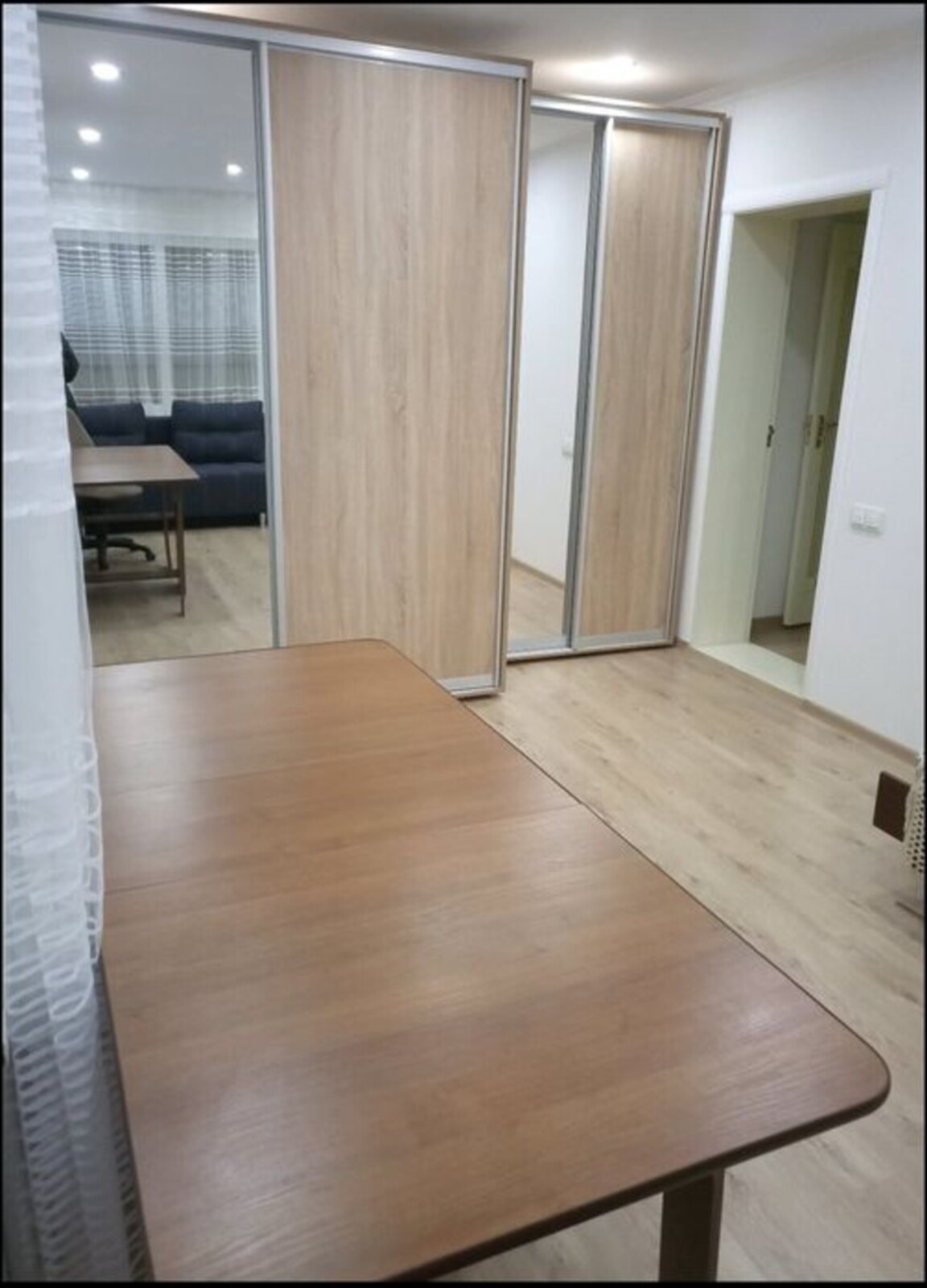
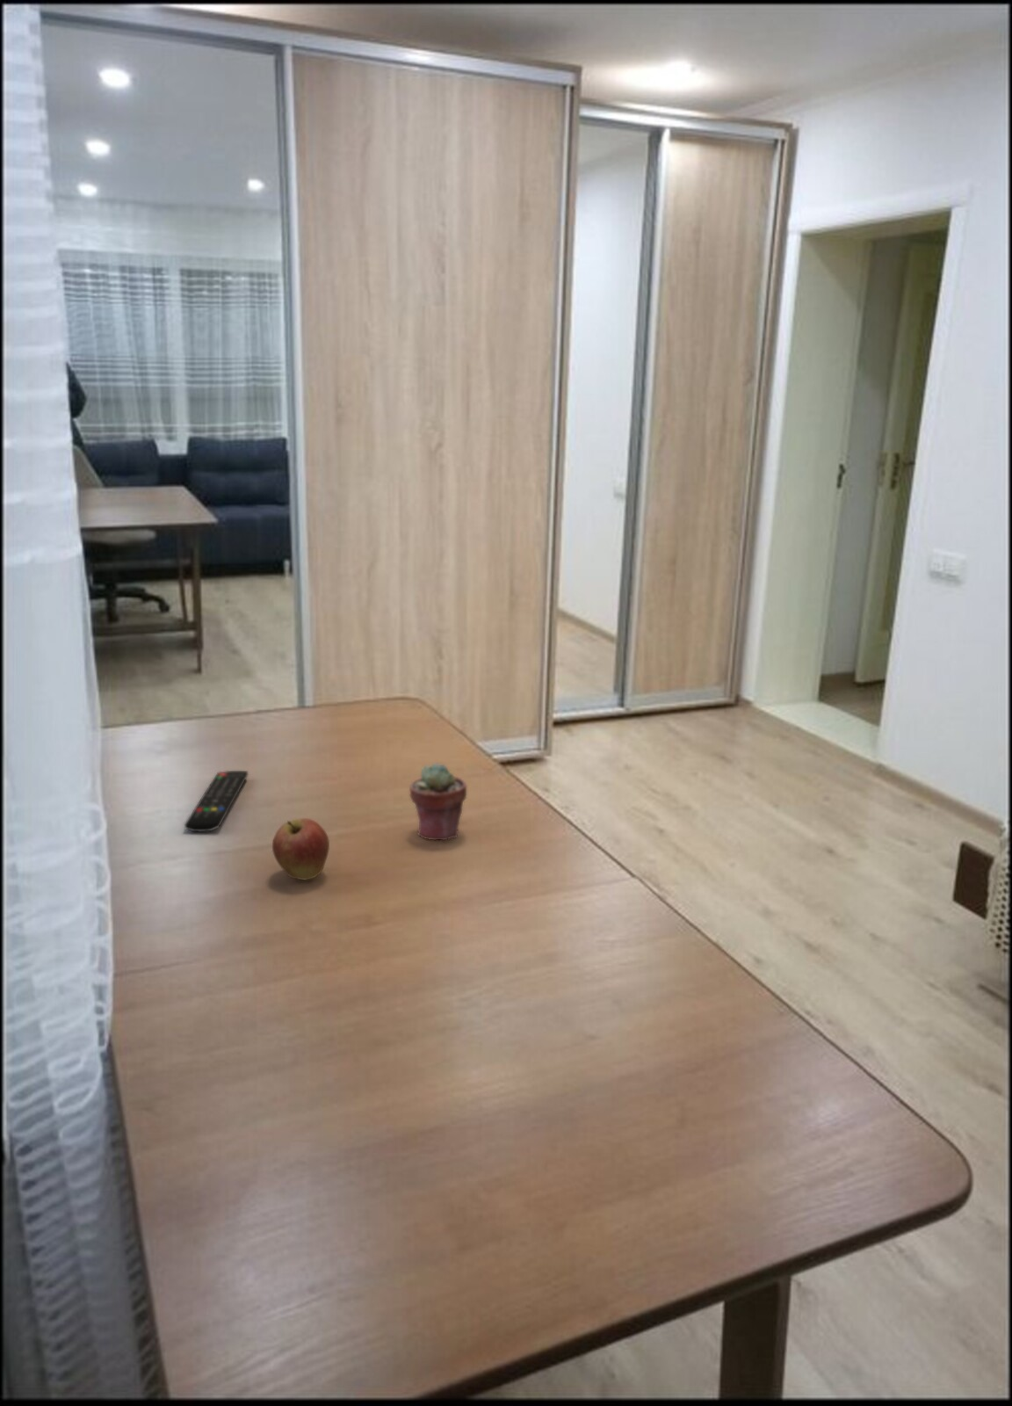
+ apple [272,818,331,881]
+ potted succulent [408,762,467,841]
+ remote control [183,770,249,832]
